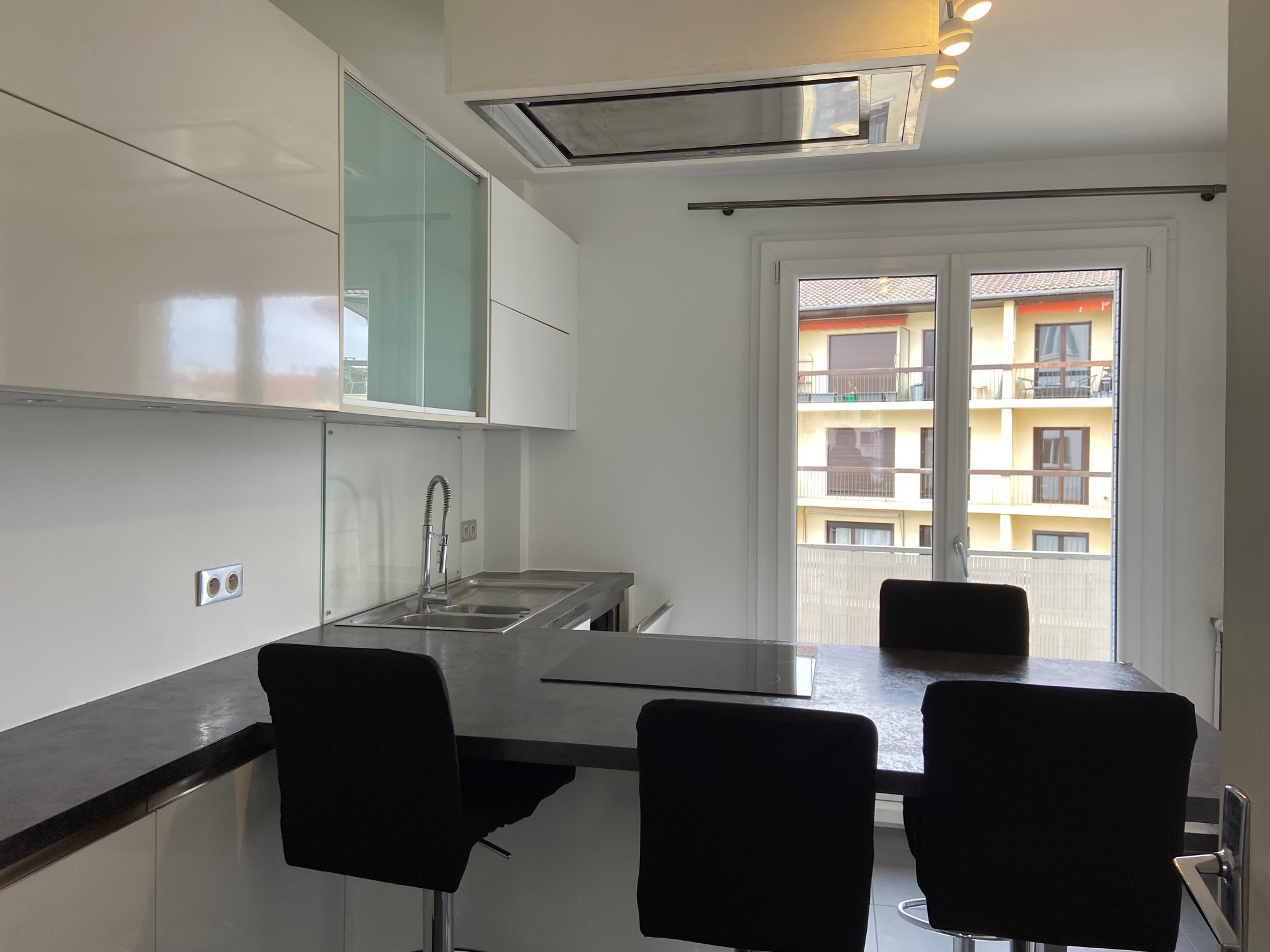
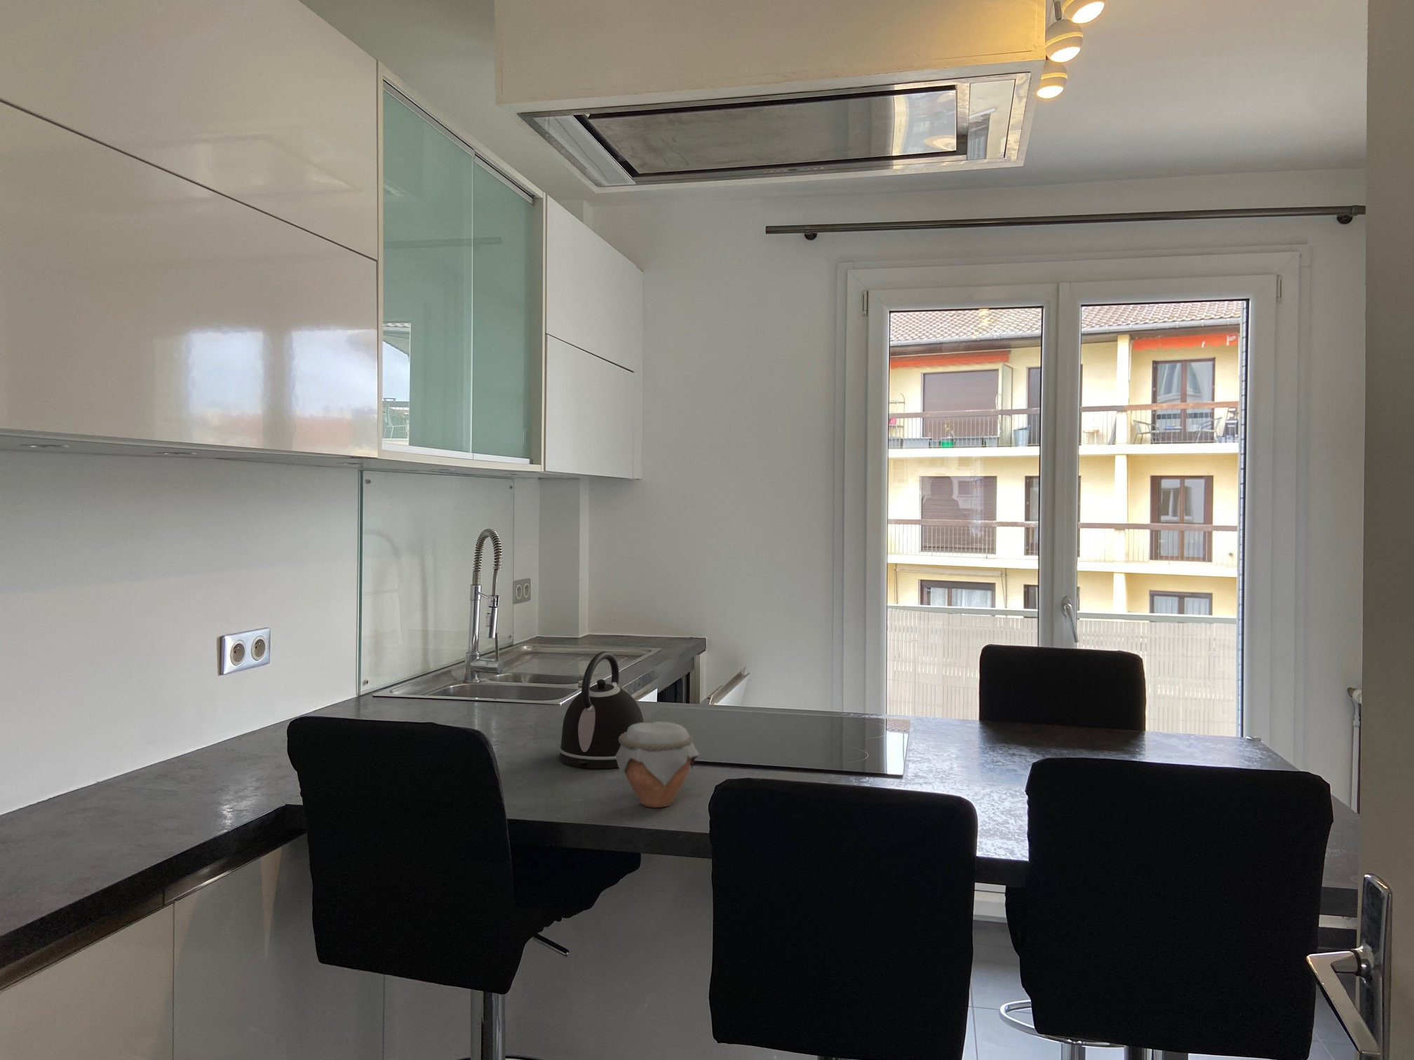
+ kettle [558,650,645,769]
+ jar [616,720,700,808]
